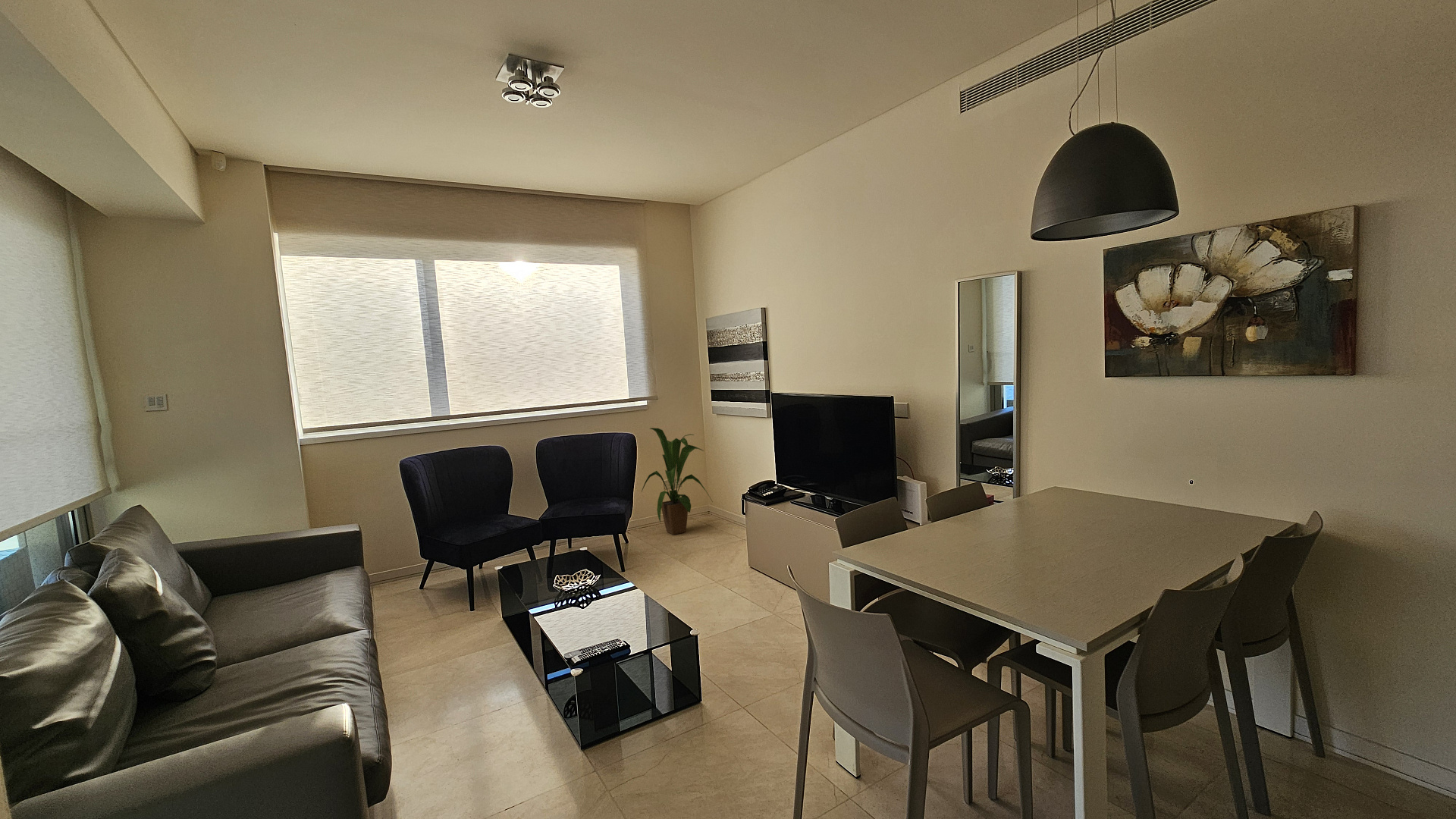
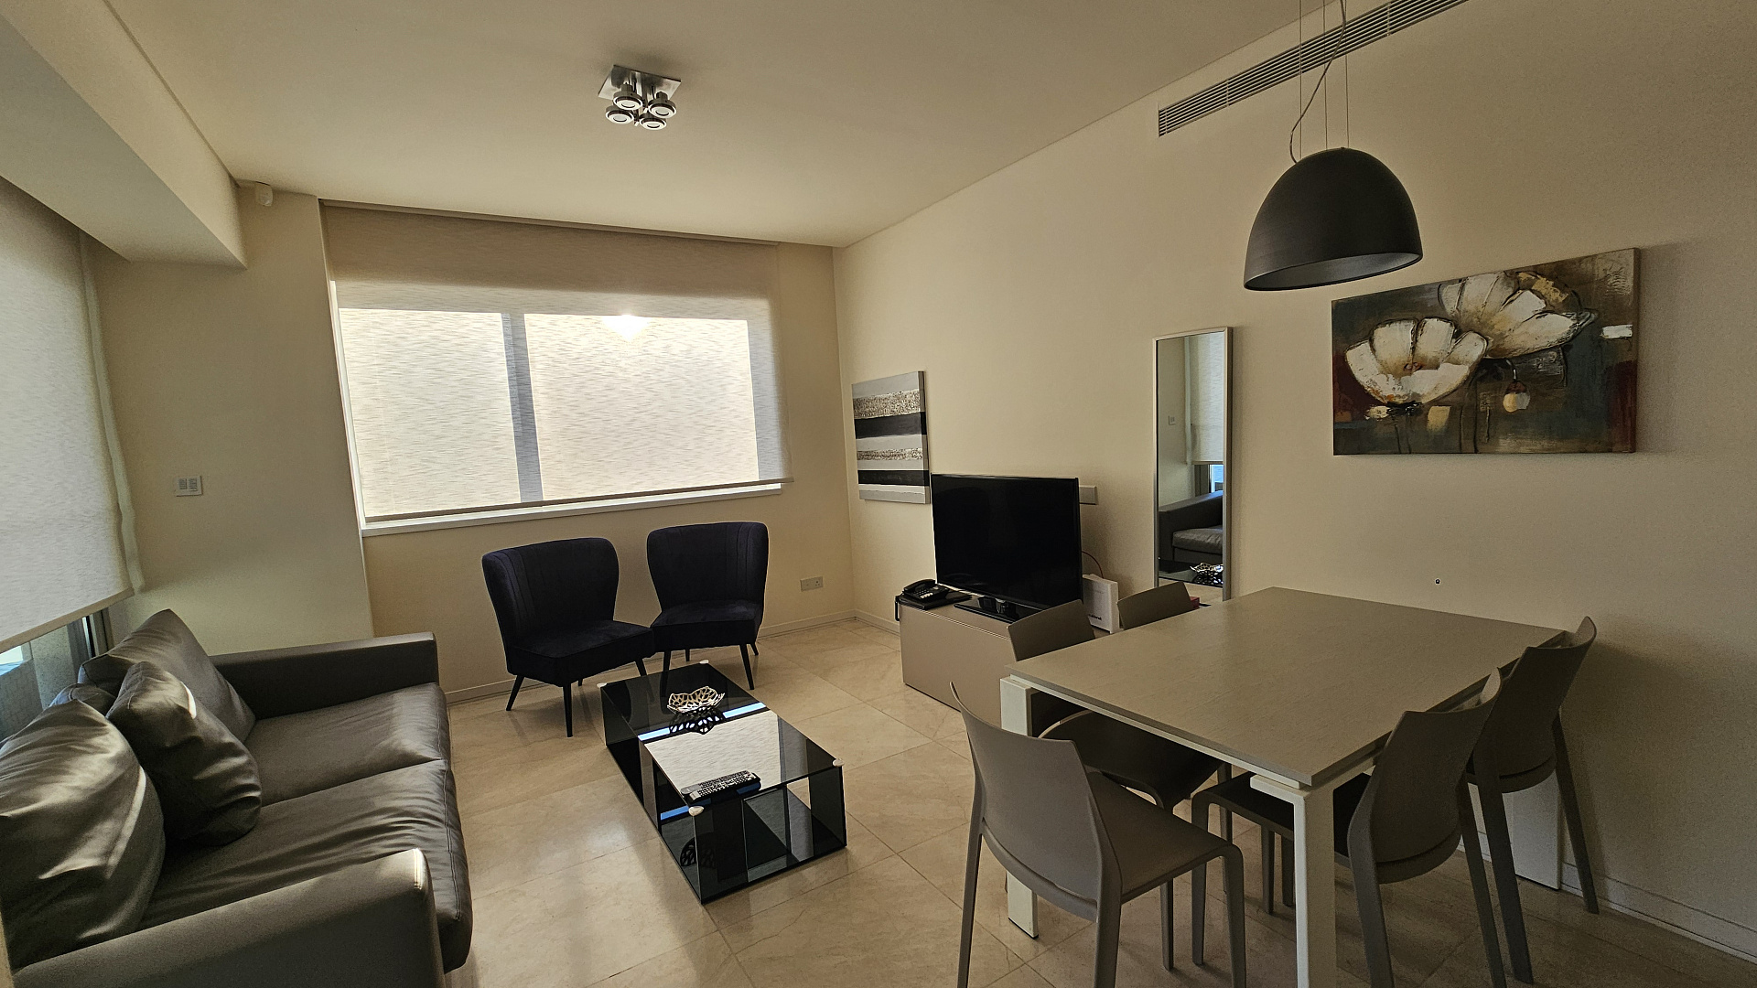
- house plant [641,427,714,535]
